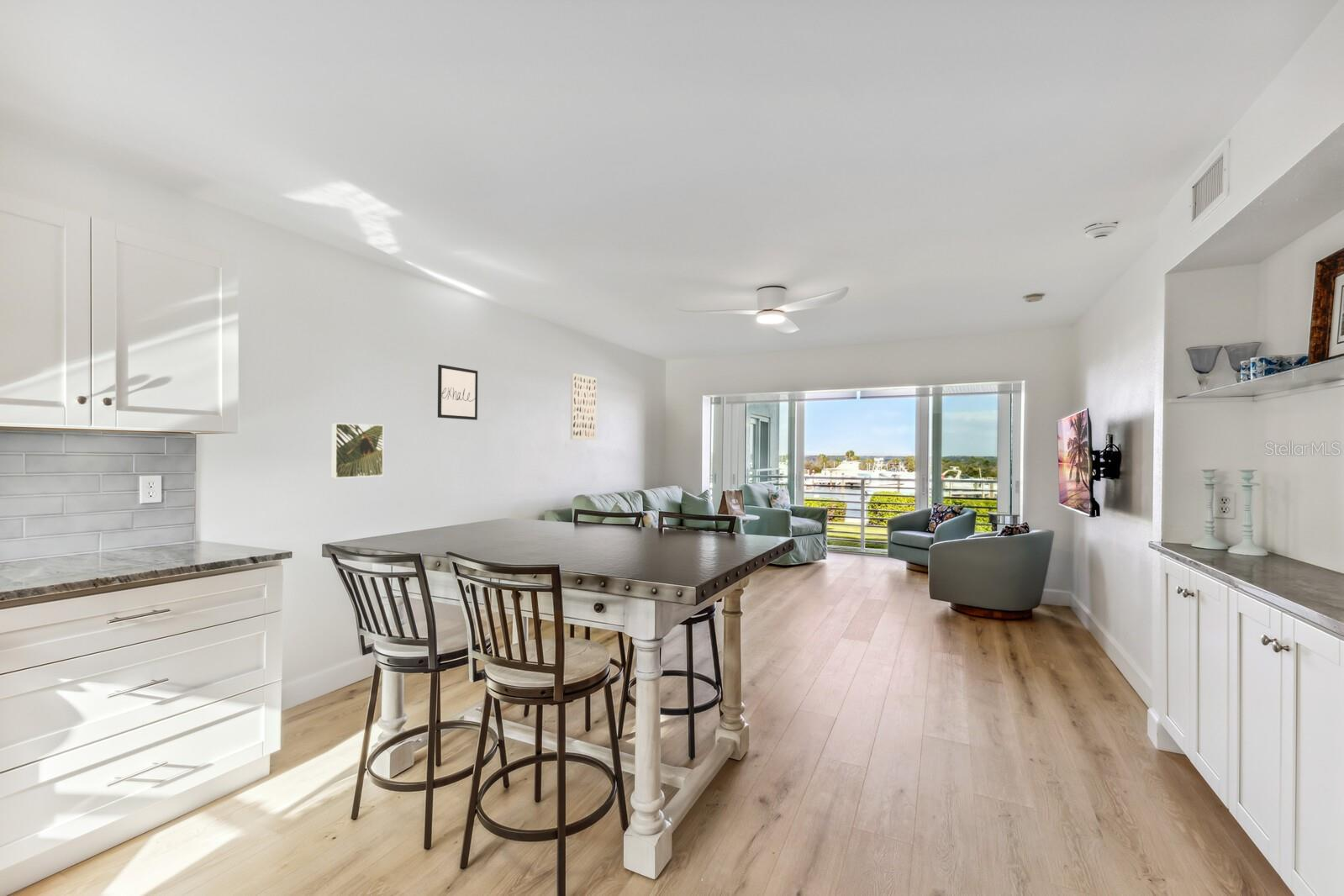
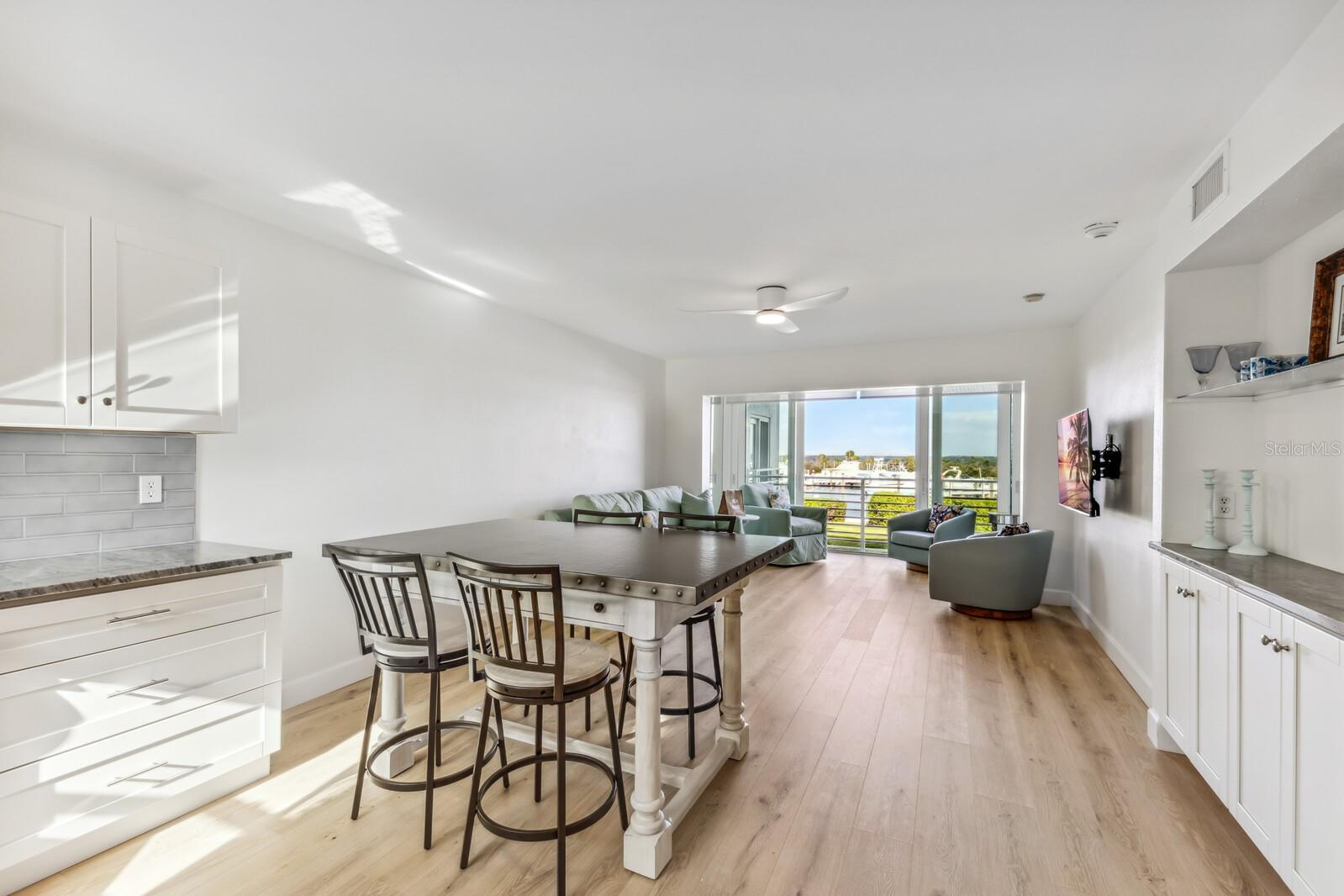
- wall art [570,372,598,440]
- wall art [437,364,478,421]
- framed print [331,422,384,479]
